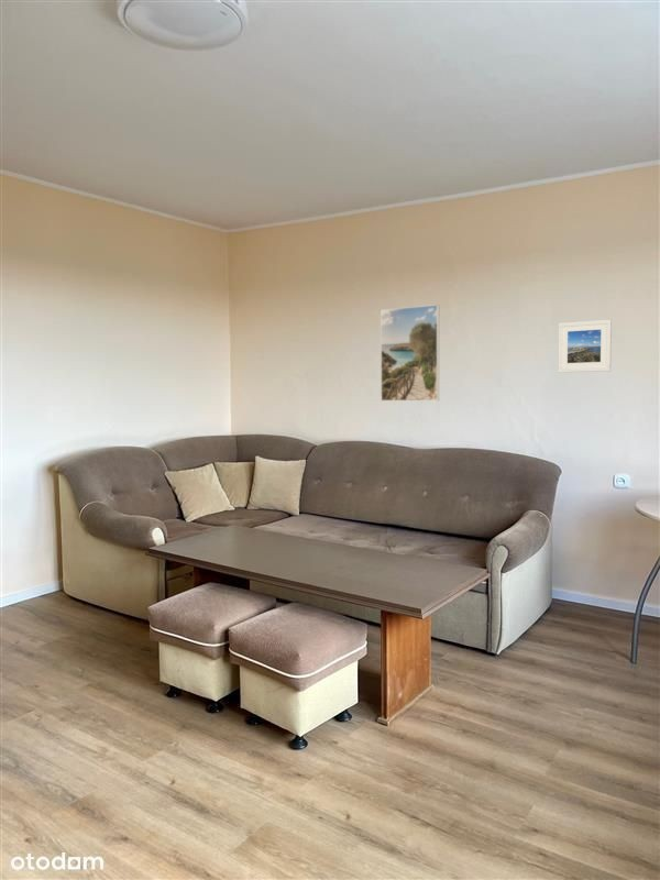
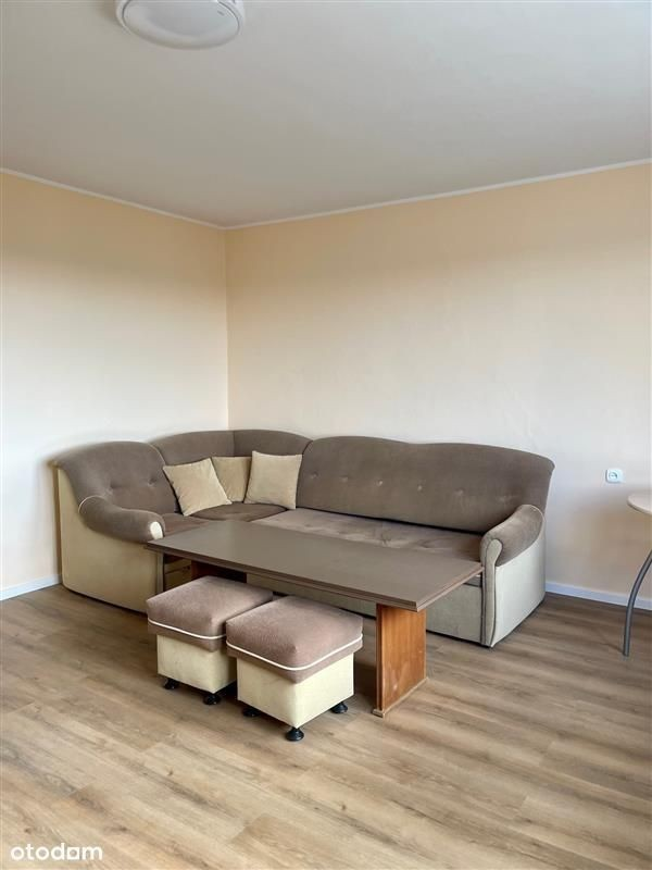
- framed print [557,319,613,374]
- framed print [380,304,440,402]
